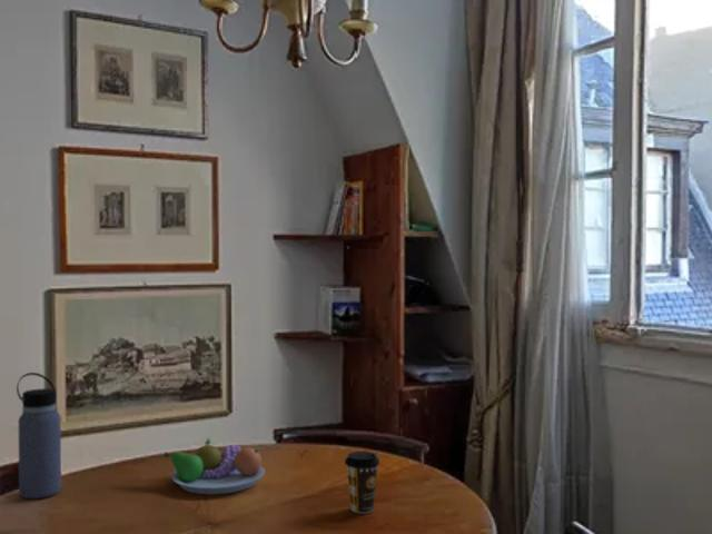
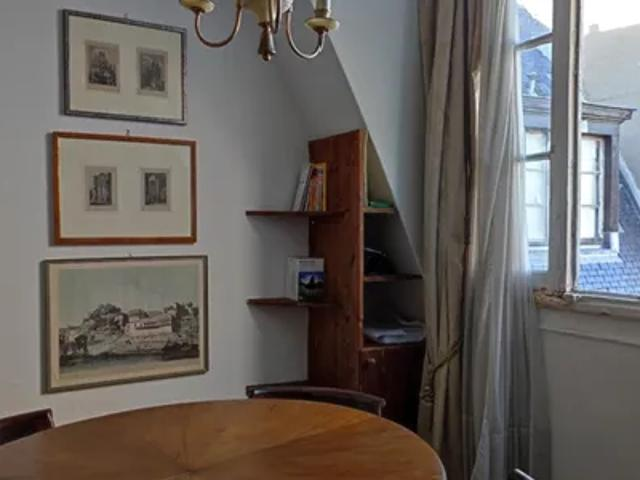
- fruit bowl [164,437,266,495]
- coffee cup [344,451,380,514]
- water bottle [16,372,62,500]
